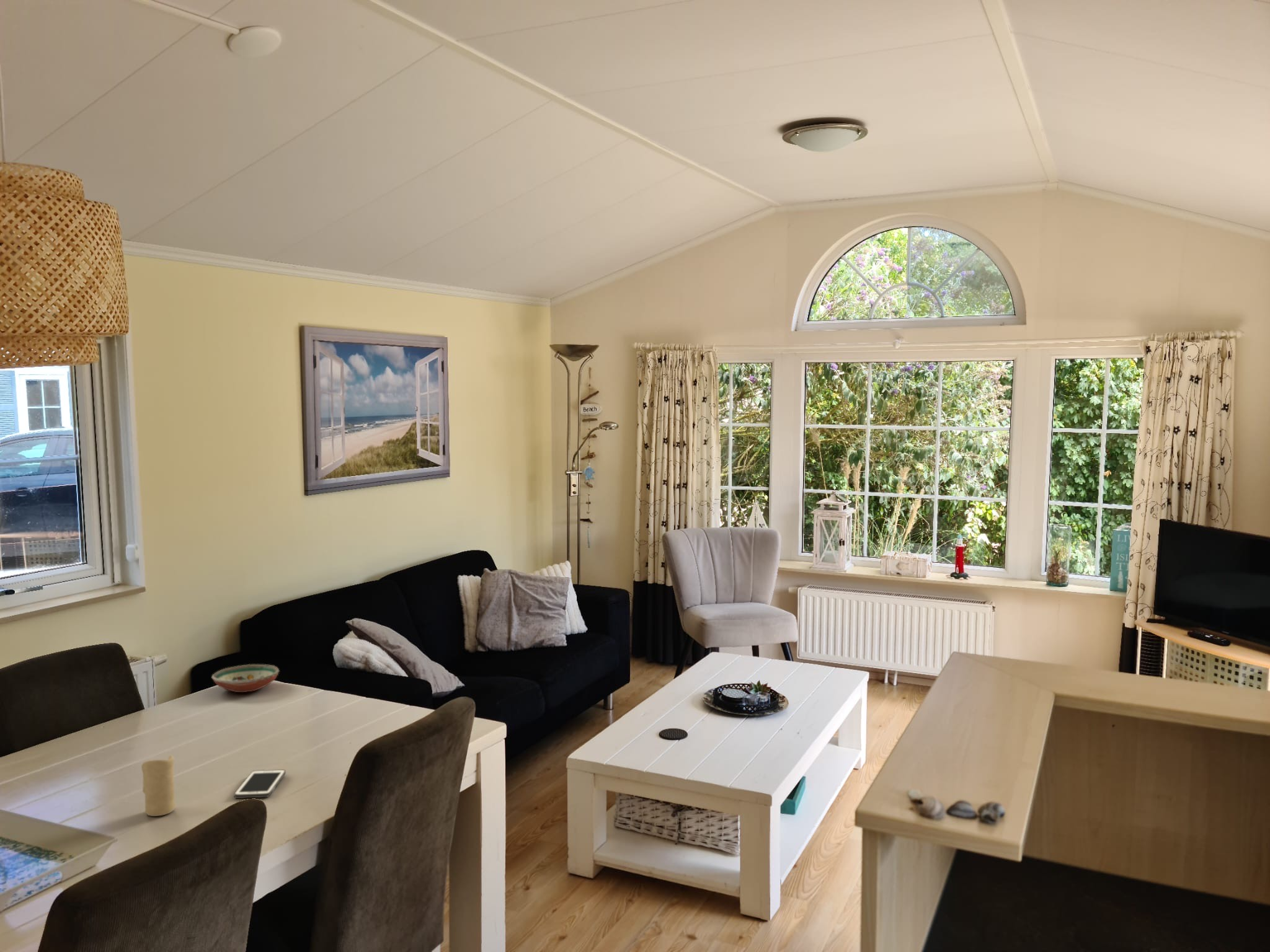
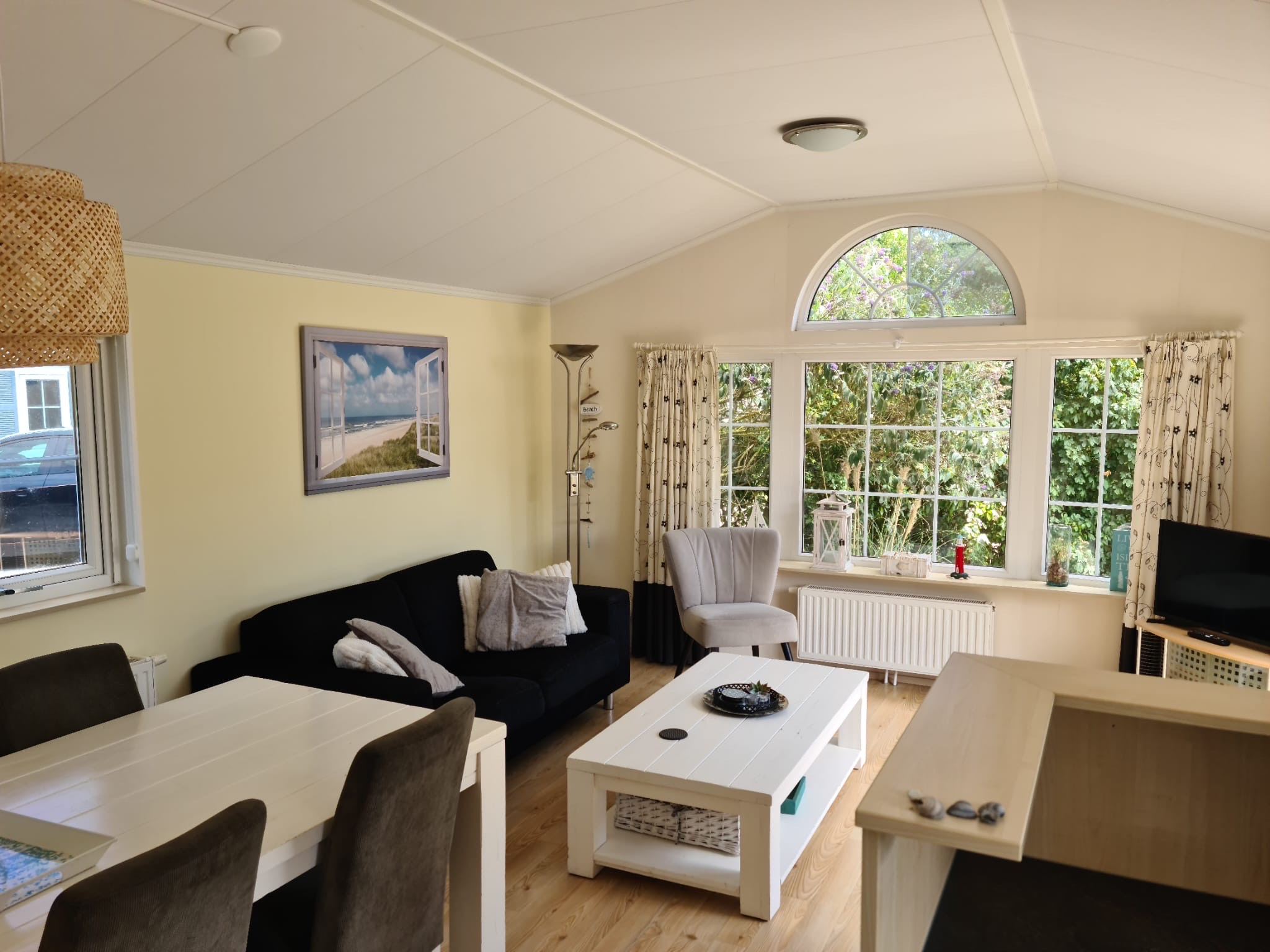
- candle [141,755,175,817]
- cell phone [234,769,286,799]
- decorative bowl [211,664,280,693]
